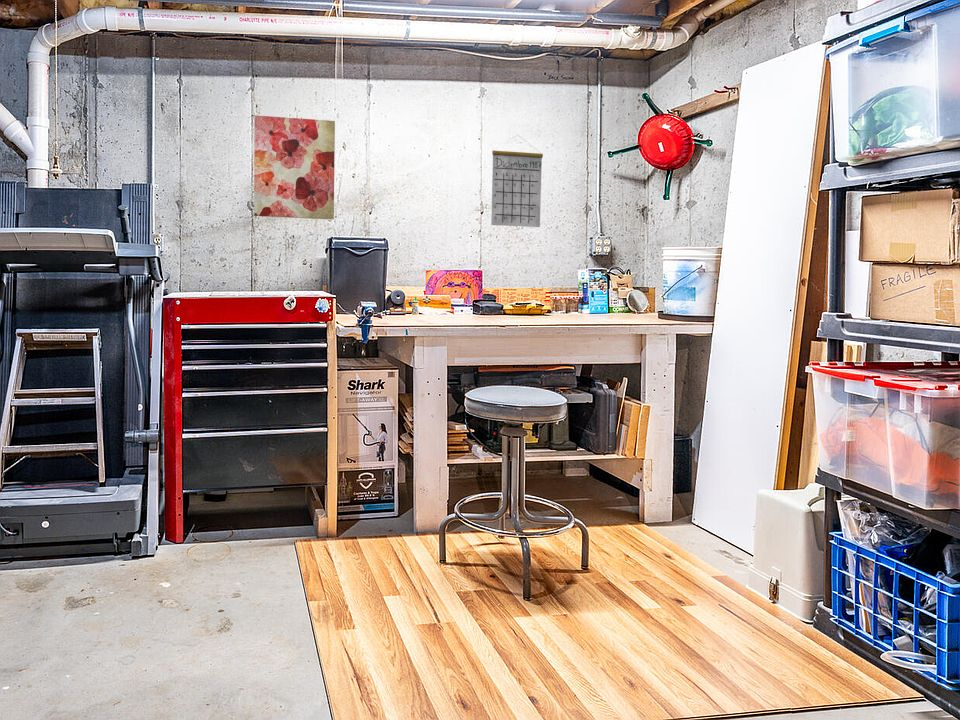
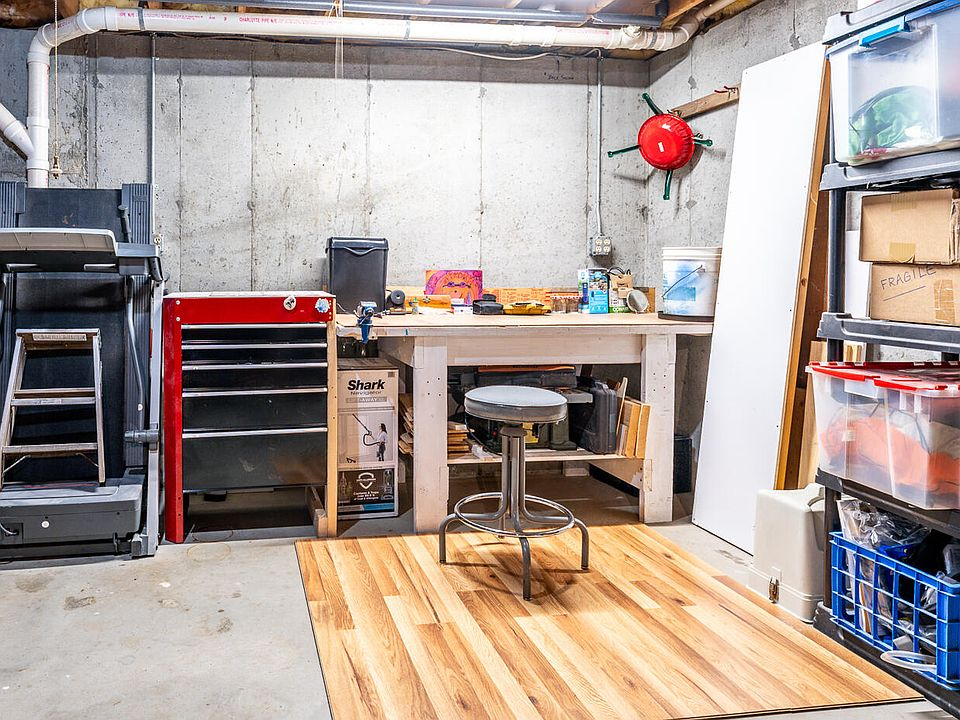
- wall art [253,114,336,220]
- calendar [490,134,544,228]
